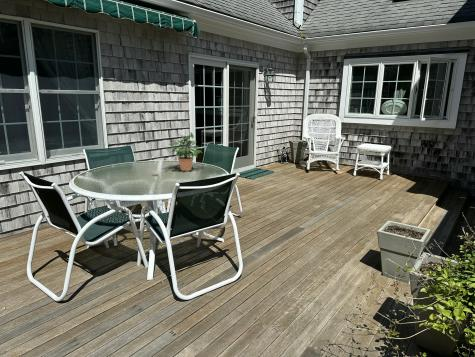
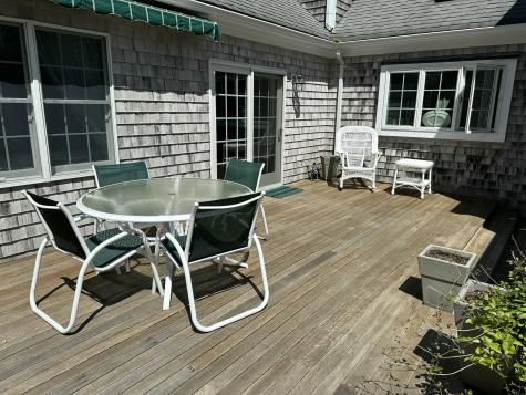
- potted plant [166,131,203,172]
